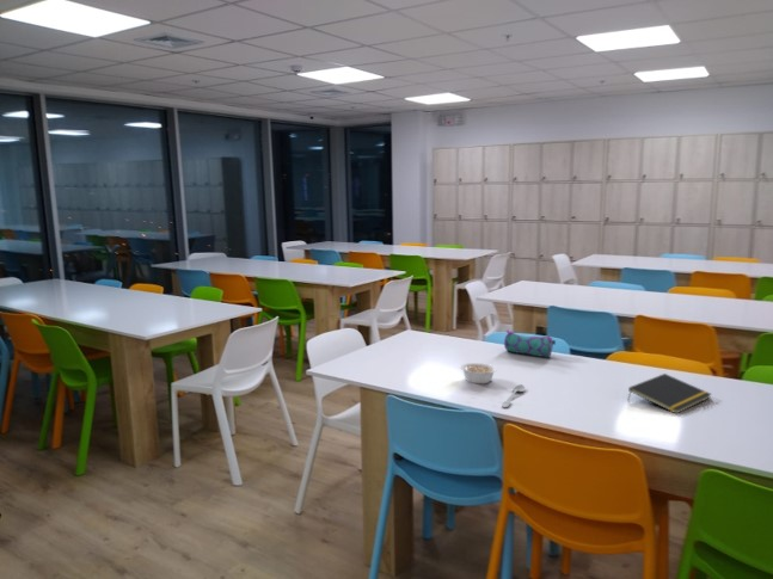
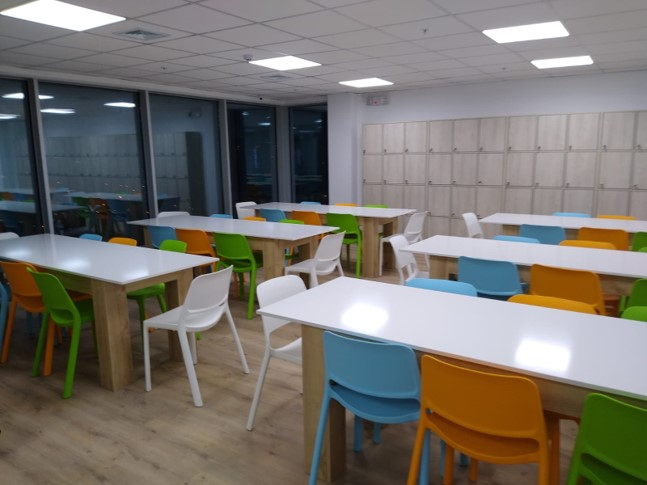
- notepad [627,372,712,414]
- spoon [501,383,526,408]
- pencil case [503,328,557,359]
- legume [459,362,498,384]
